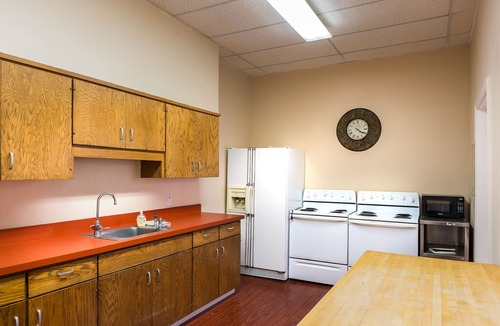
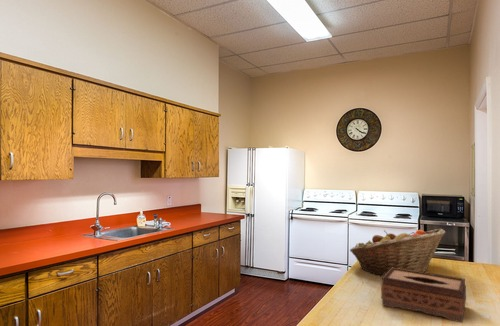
+ tissue box [380,267,467,323]
+ fruit basket [349,228,446,276]
